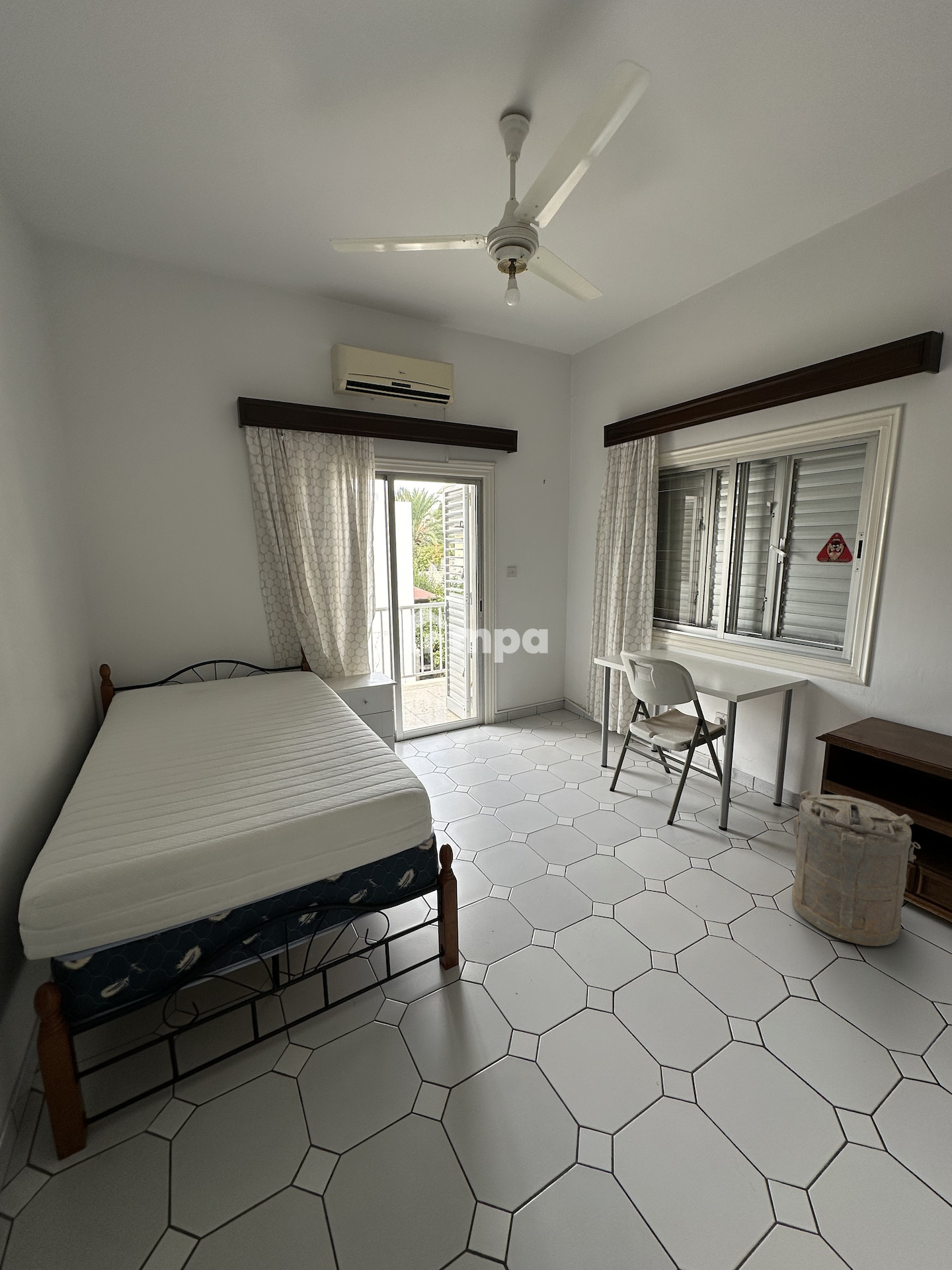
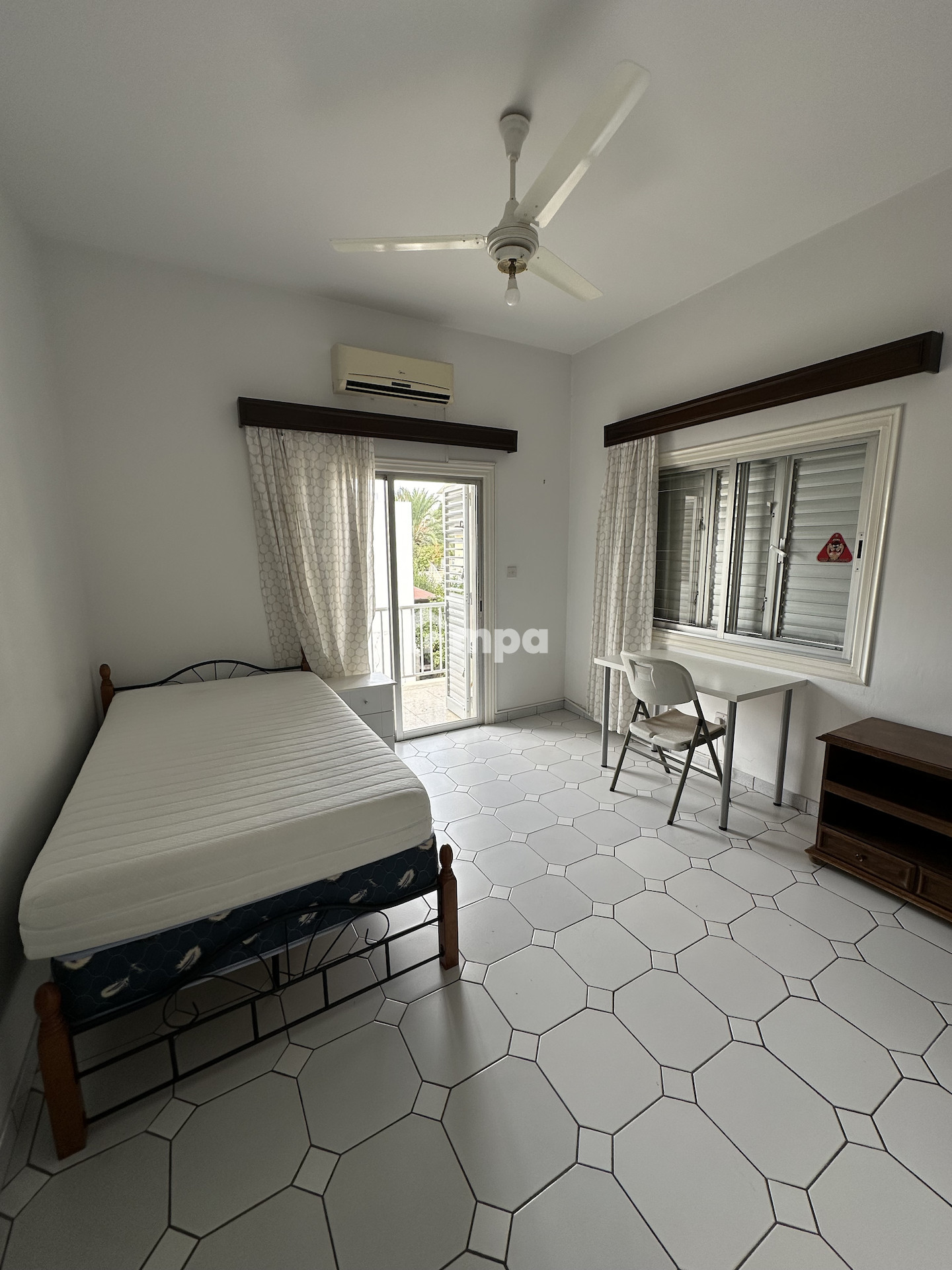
- laundry hamper [791,790,922,947]
